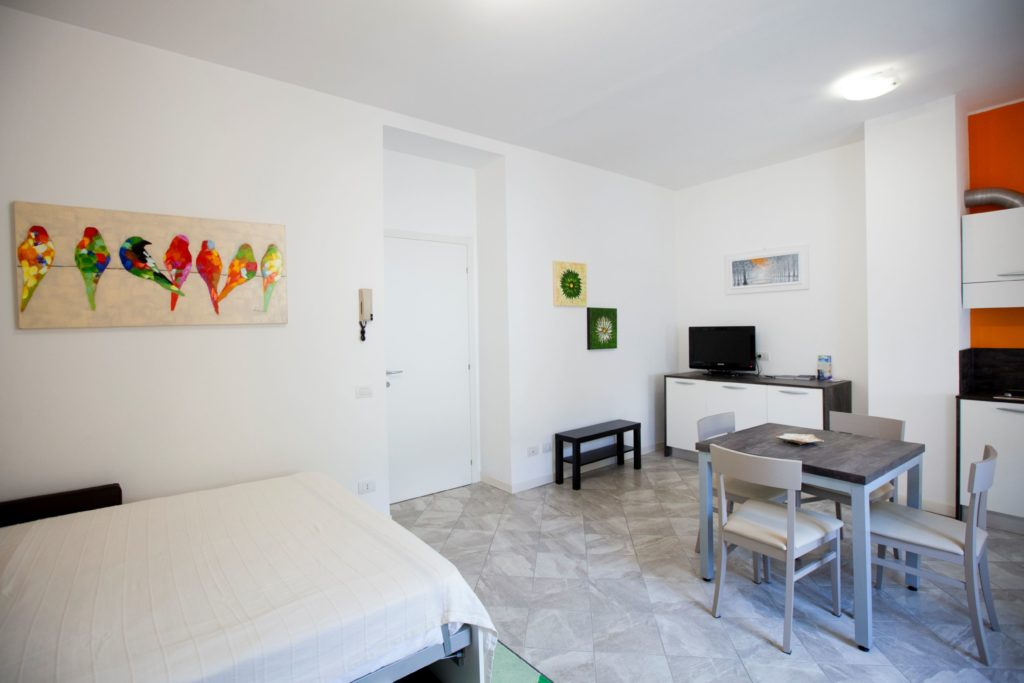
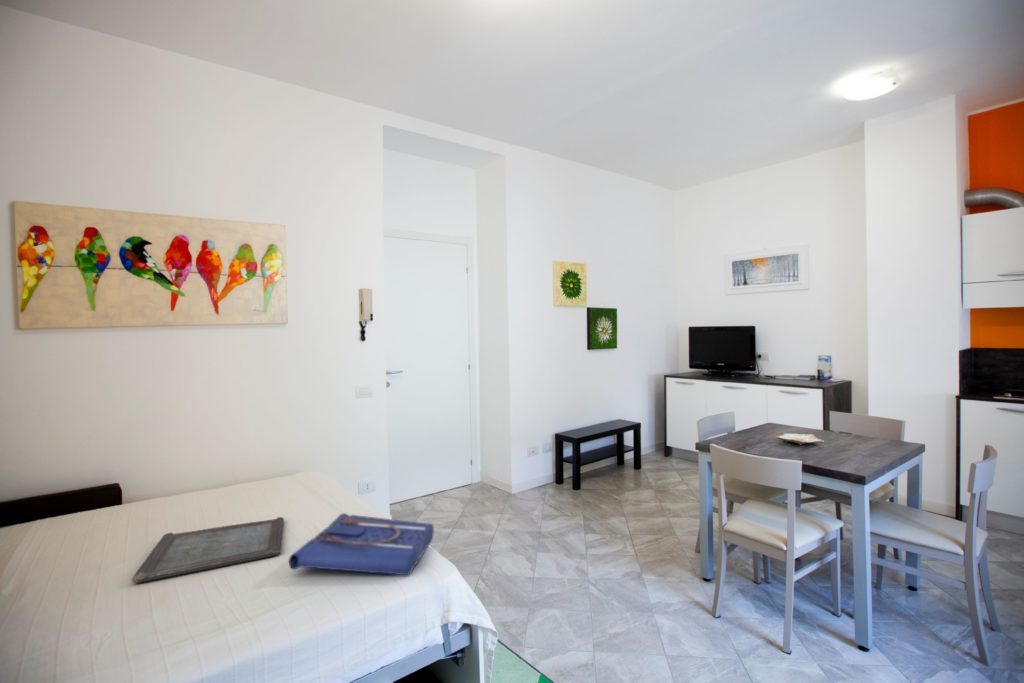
+ serving tray [130,516,285,584]
+ tote bag [288,512,435,576]
